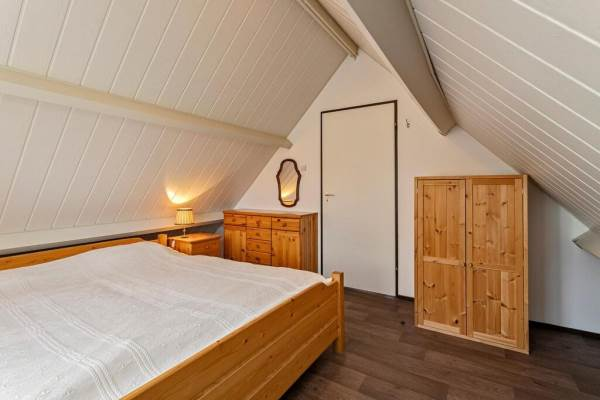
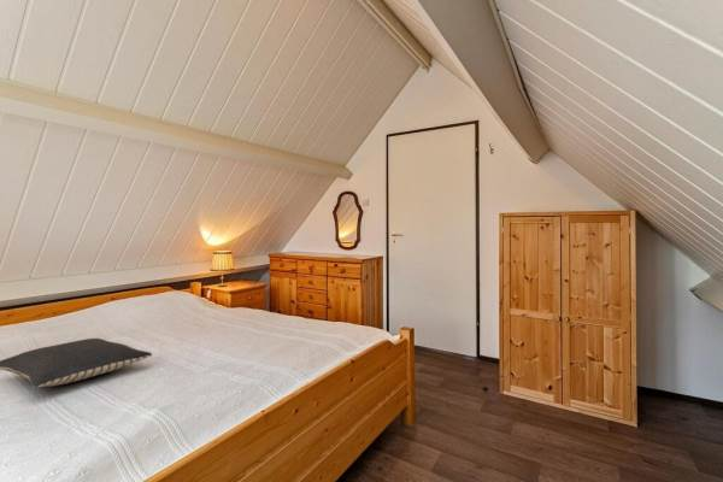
+ pillow [0,337,153,389]
